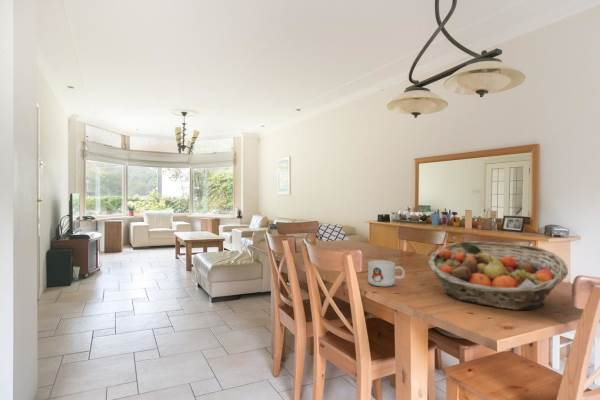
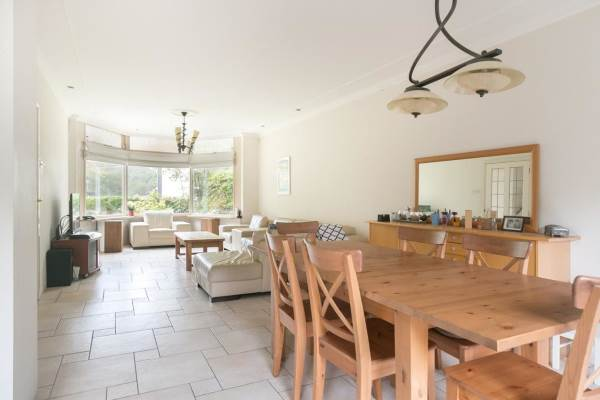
- fruit basket [427,240,569,311]
- mug [367,259,406,288]
